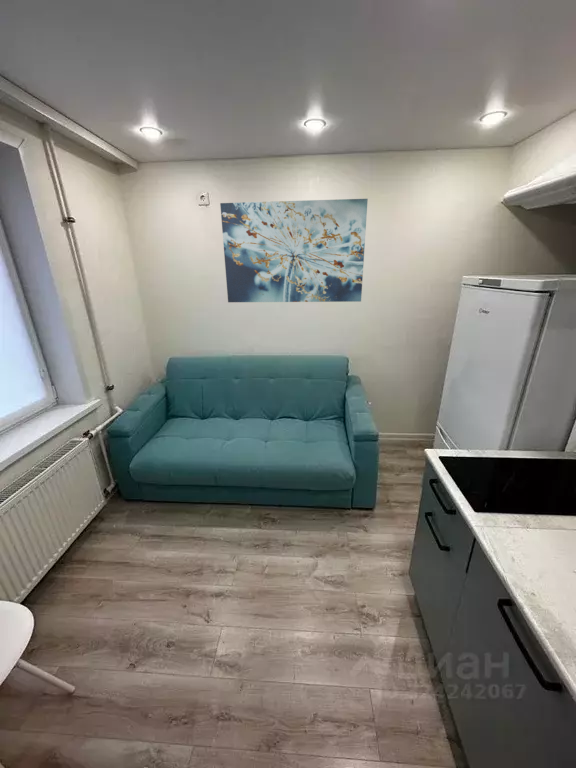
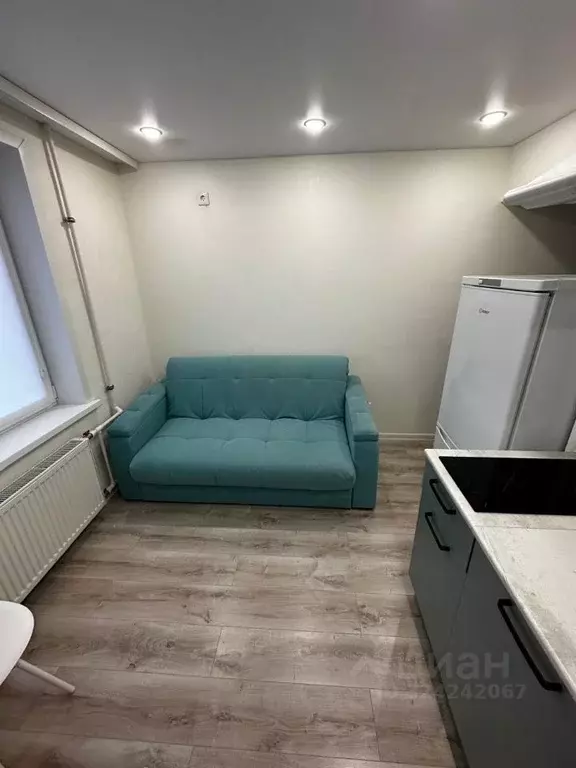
- wall art [219,198,369,303]
